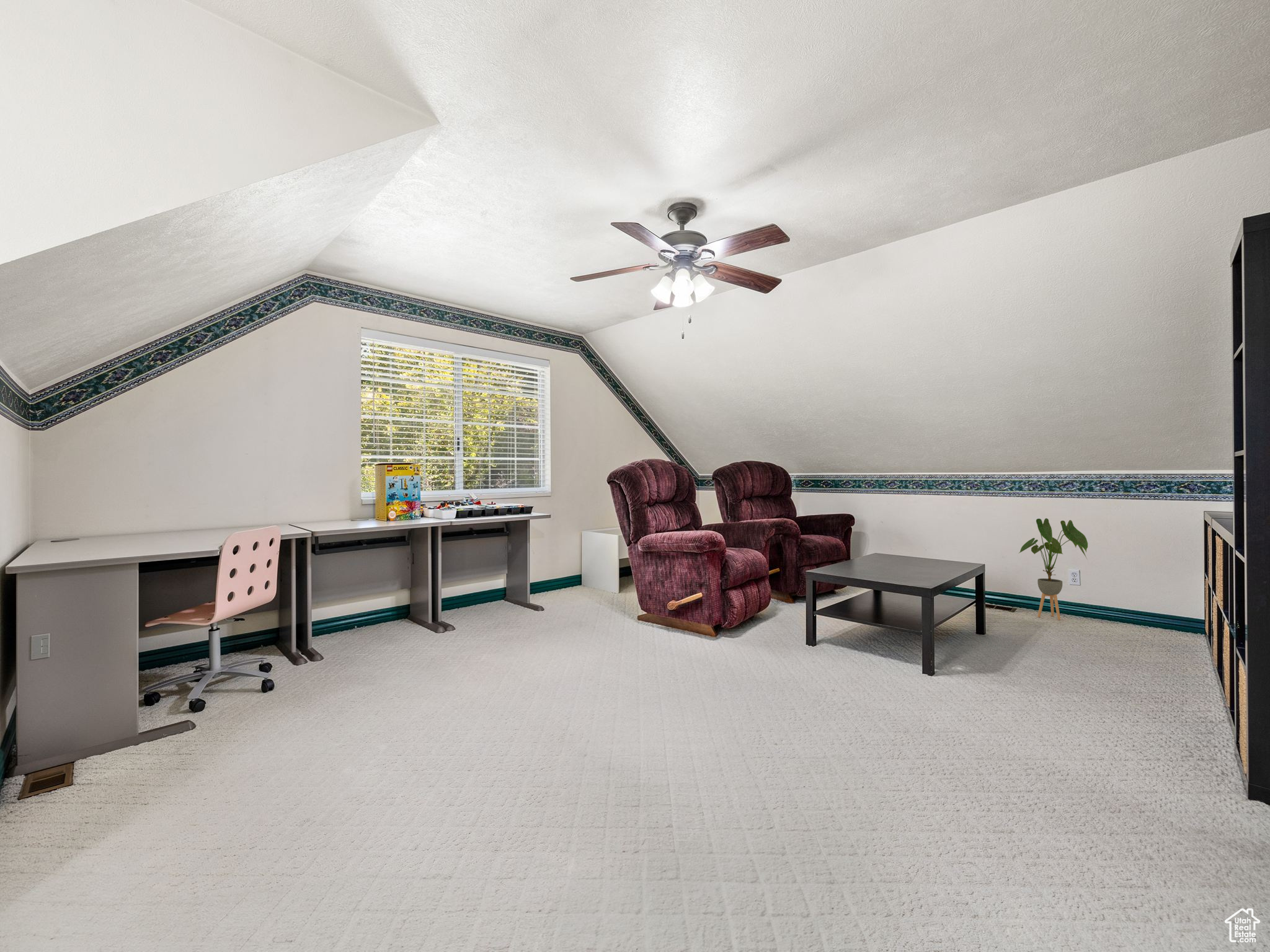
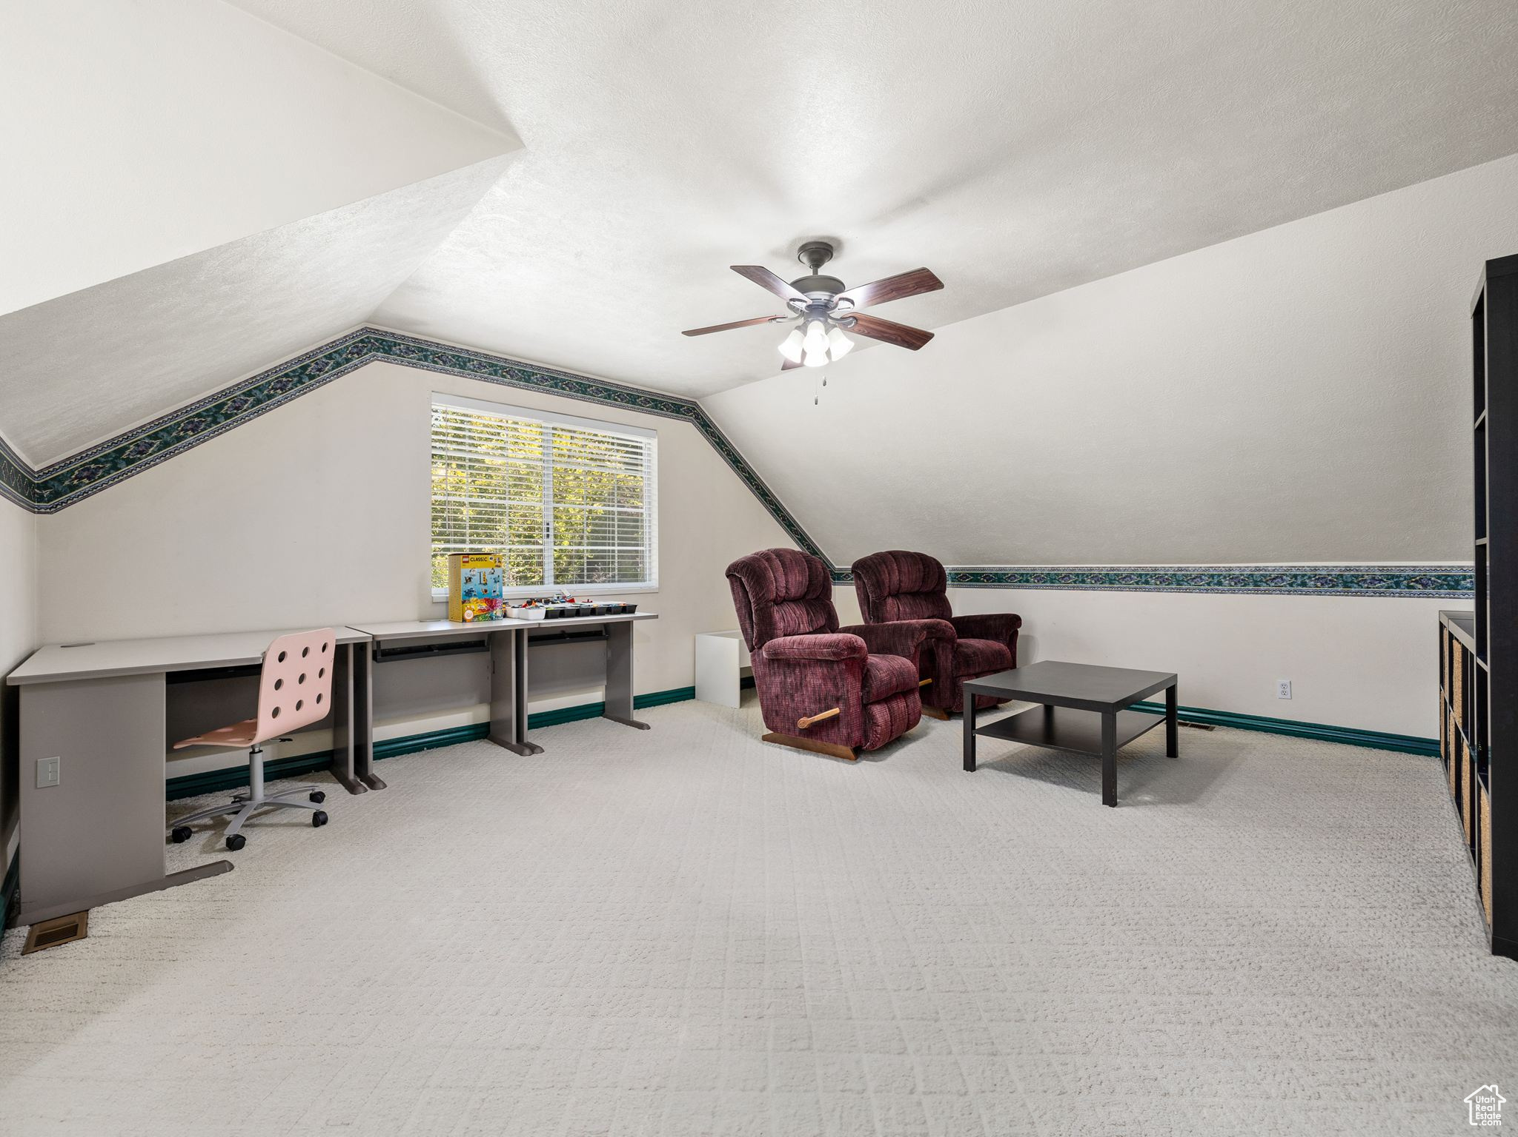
- house plant [1018,518,1088,620]
